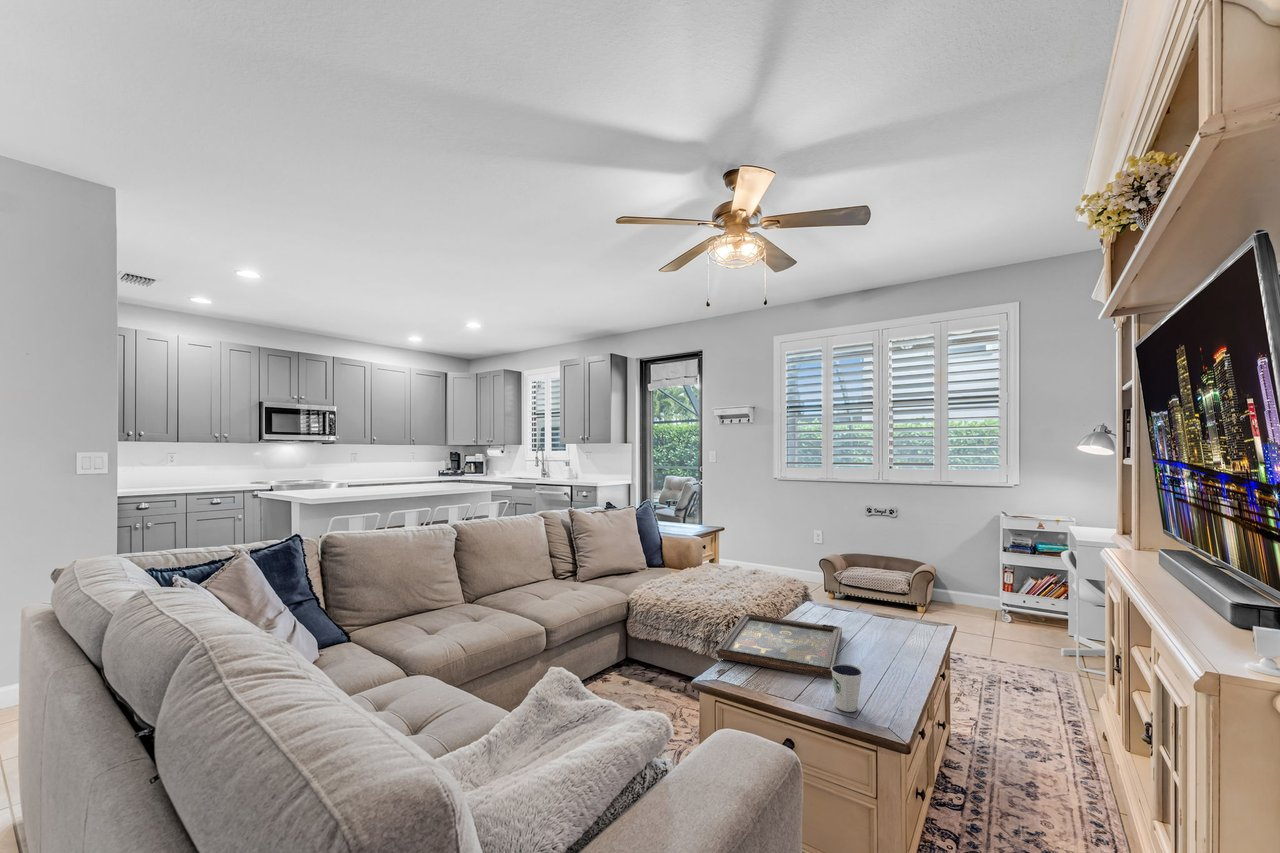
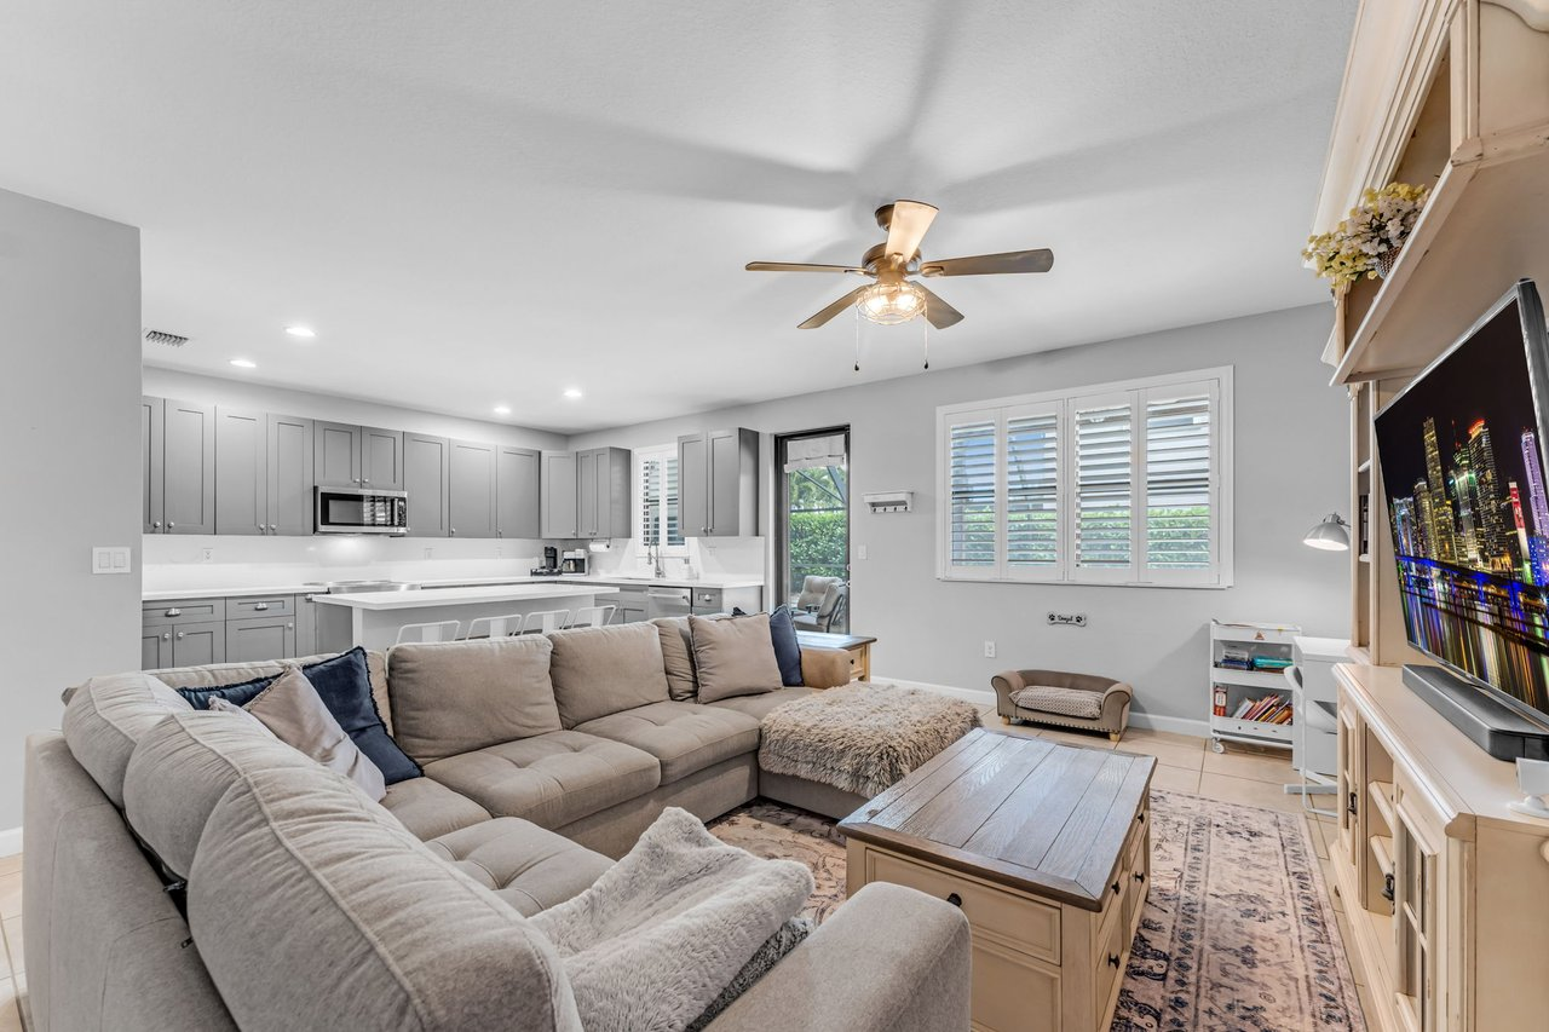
- dixie cup [831,663,863,713]
- decorative tray [715,613,843,680]
